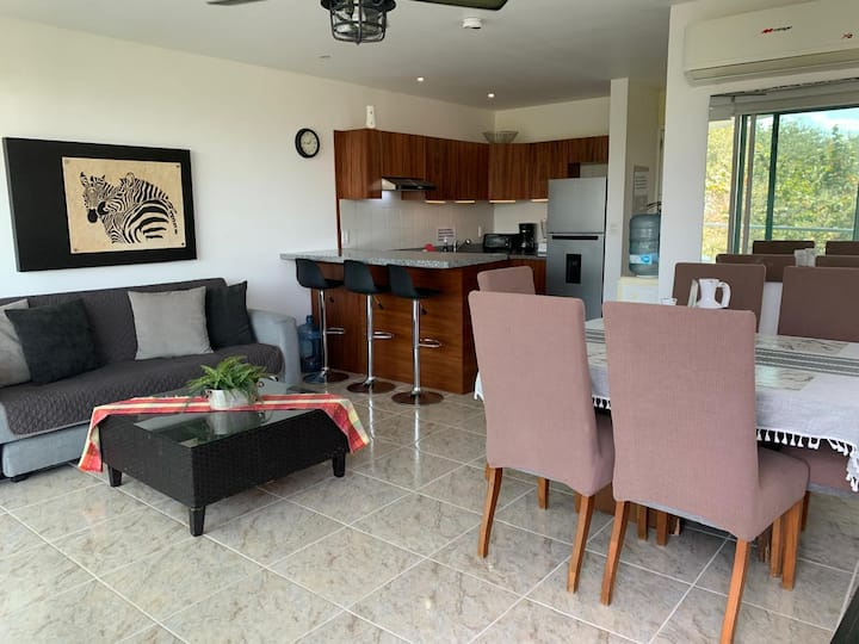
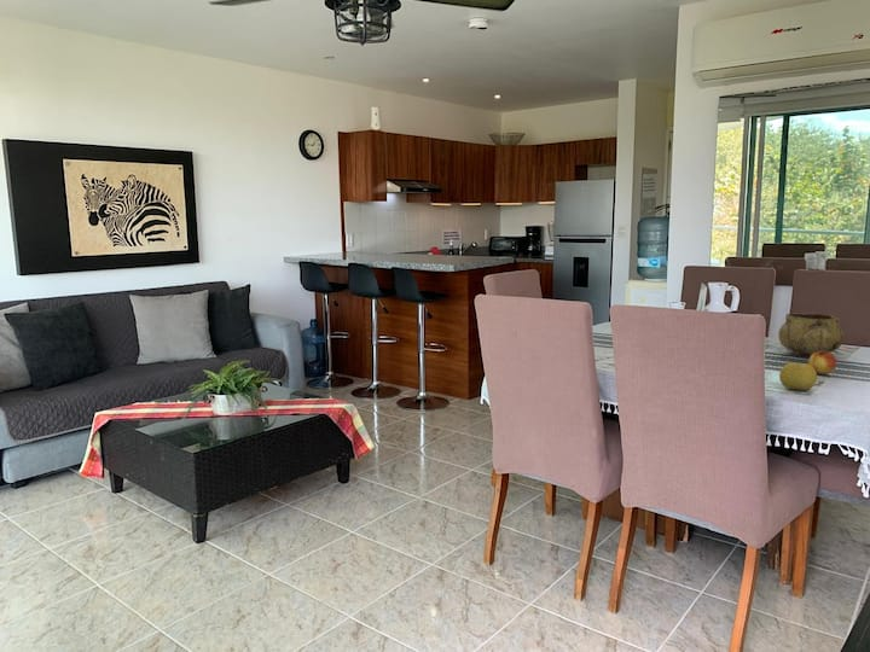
+ decorative bowl [777,312,845,357]
+ fruit [778,362,818,391]
+ fruit [807,351,837,376]
